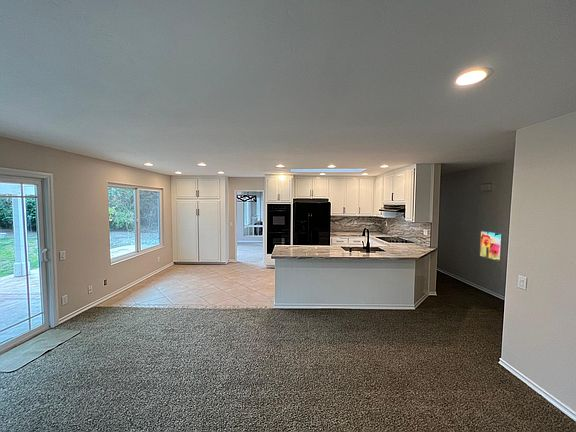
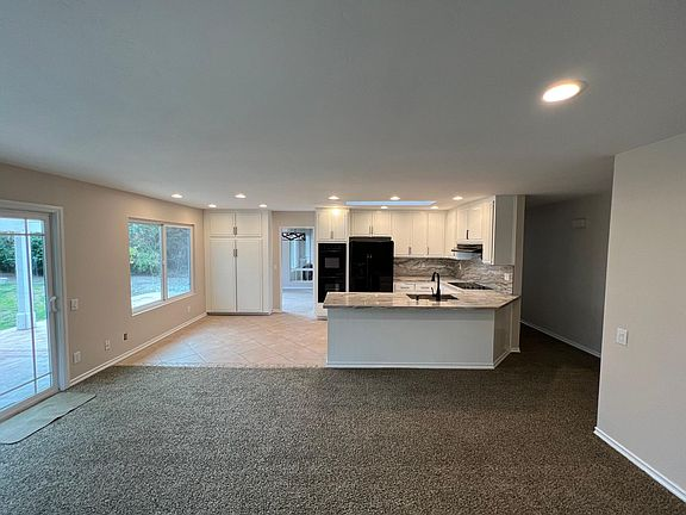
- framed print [479,230,503,263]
